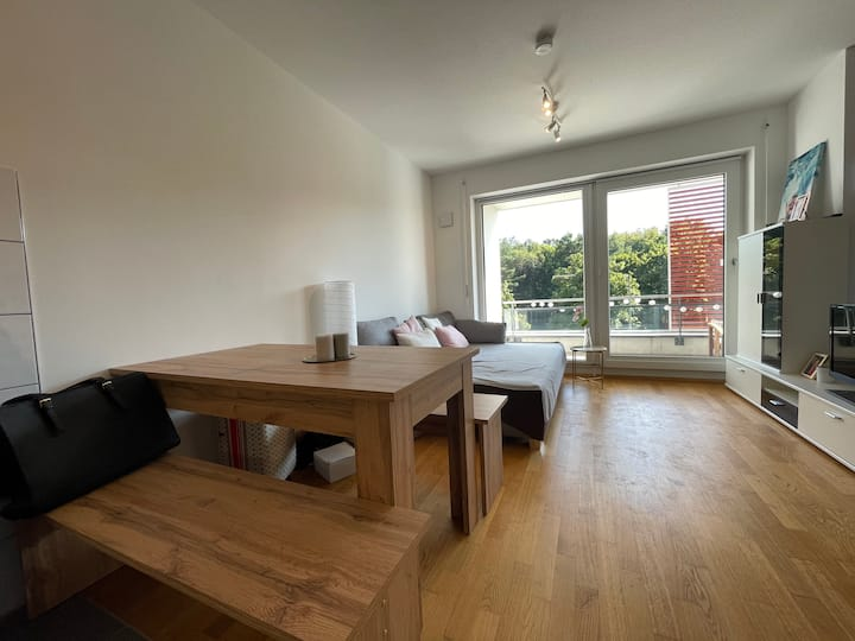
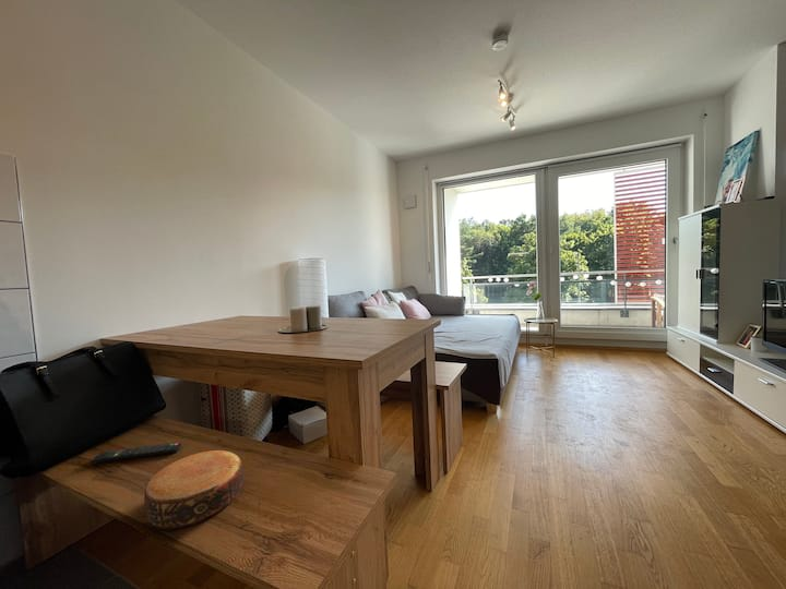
+ bowl [143,449,245,530]
+ remote control [90,441,182,464]
